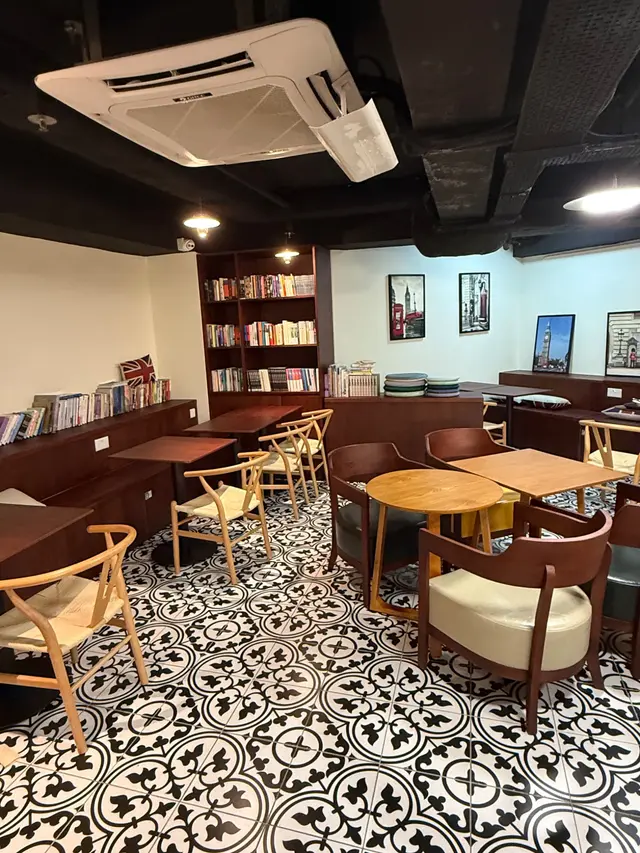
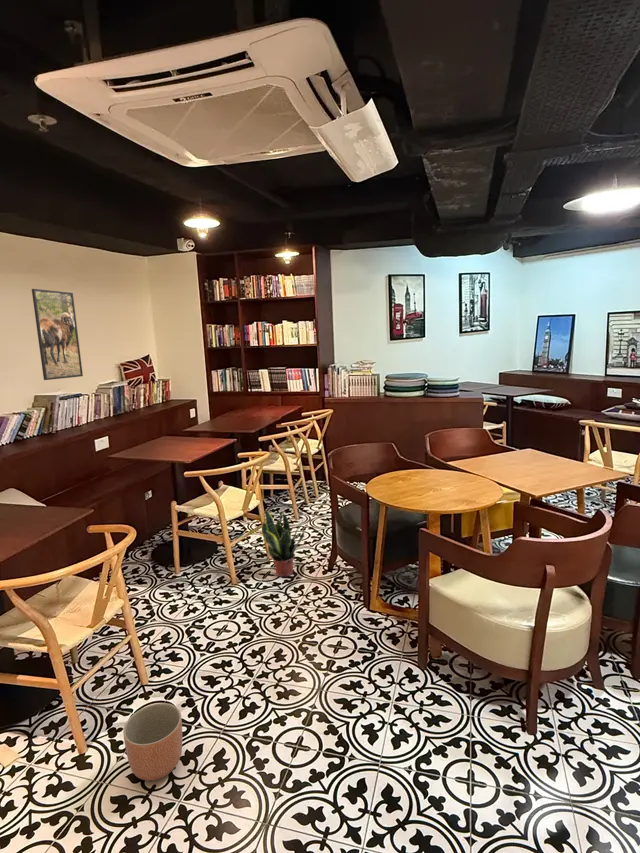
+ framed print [31,288,84,381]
+ planter [122,702,183,782]
+ potted plant [261,508,305,578]
